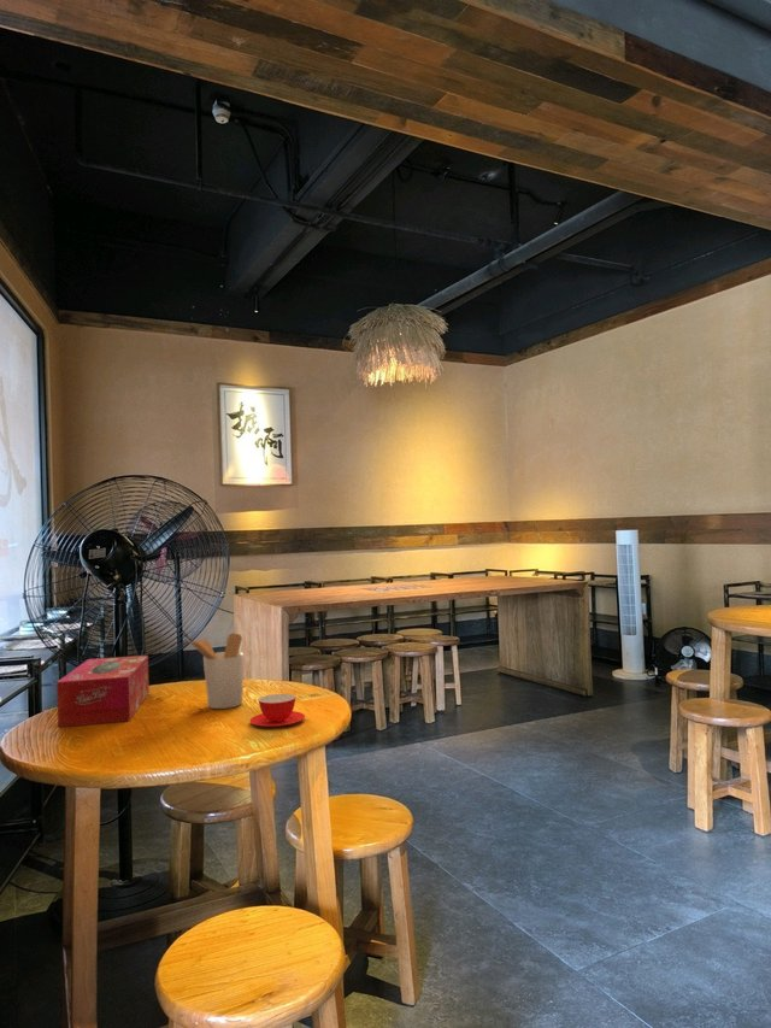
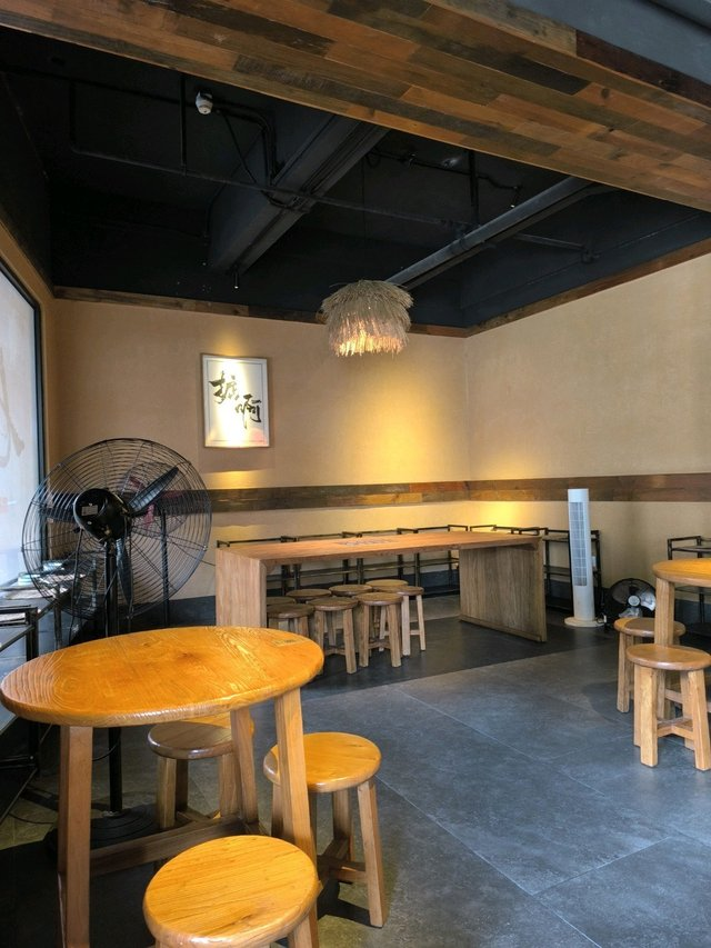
- teacup [248,693,306,728]
- utensil holder [186,632,245,710]
- tissue box [55,654,151,728]
